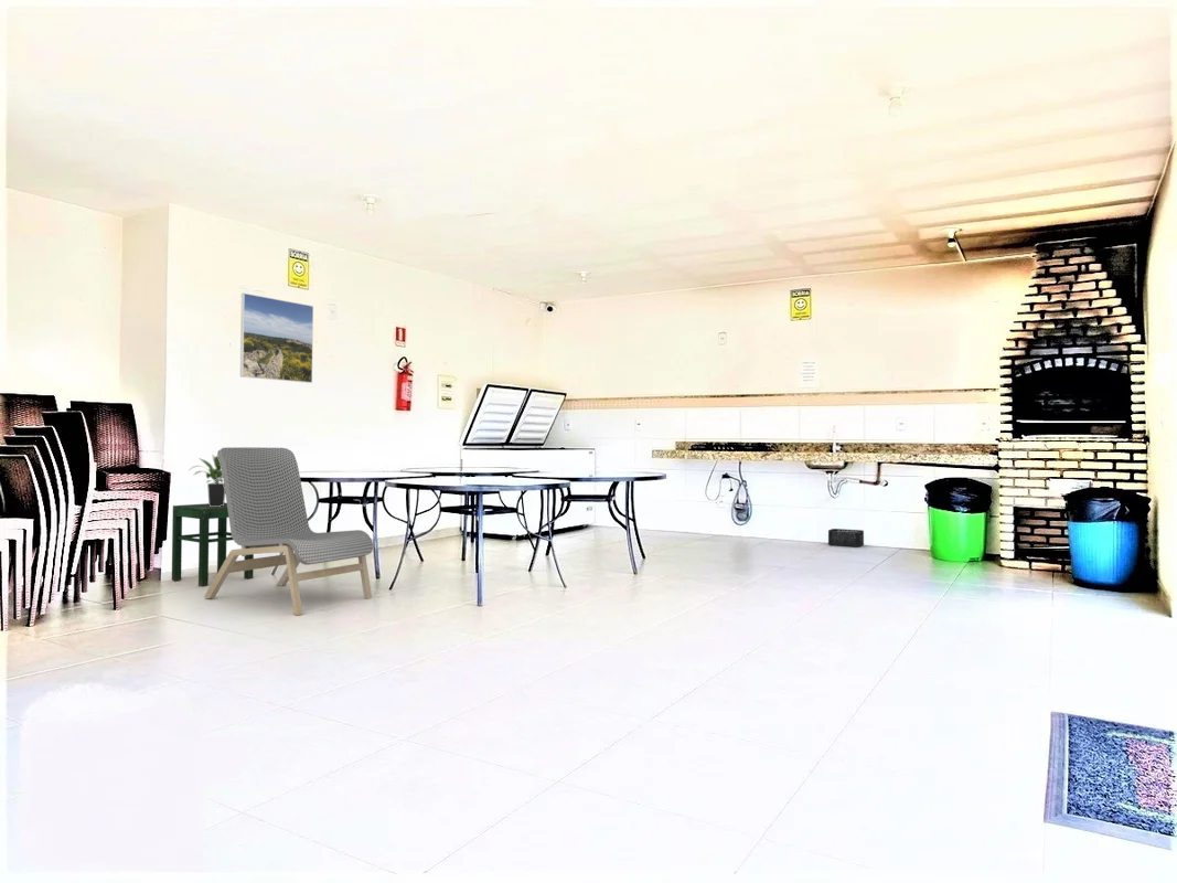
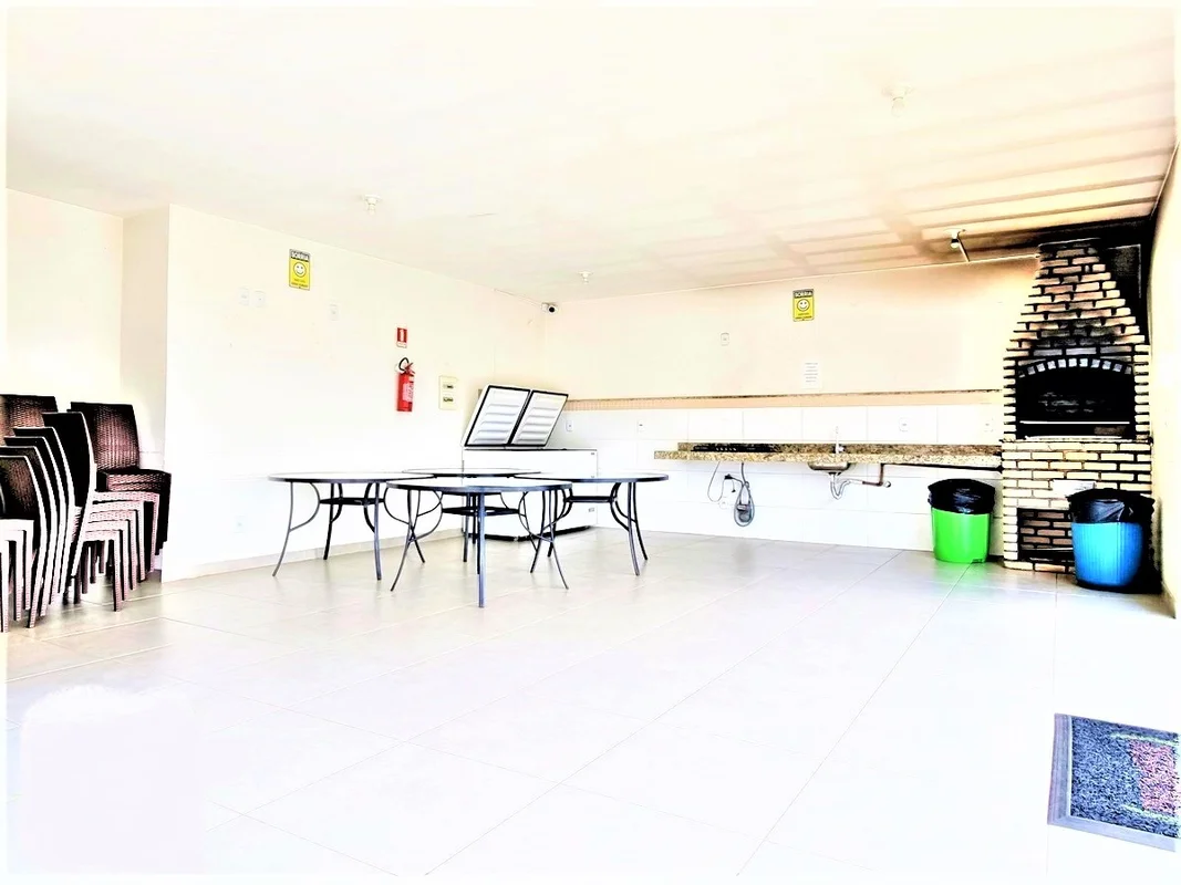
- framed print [239,292,314,384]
- storage bin [827,528,865,547]
- stool [171,502,255,587]
- dining chair [203,446,374,616]
- potted plant [189,454,226,507]
